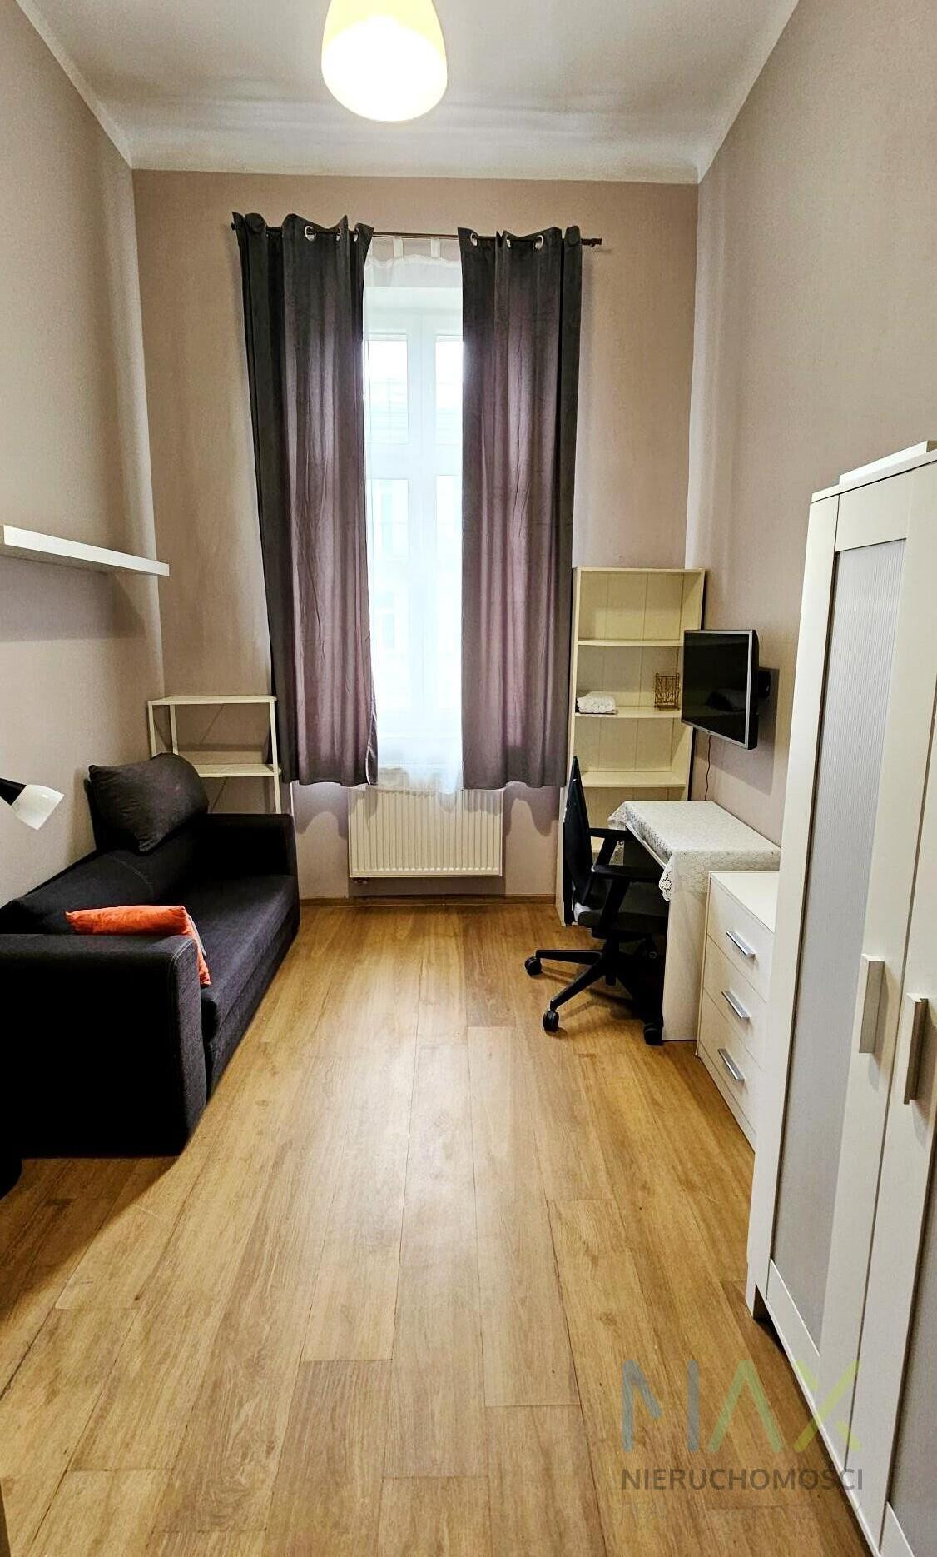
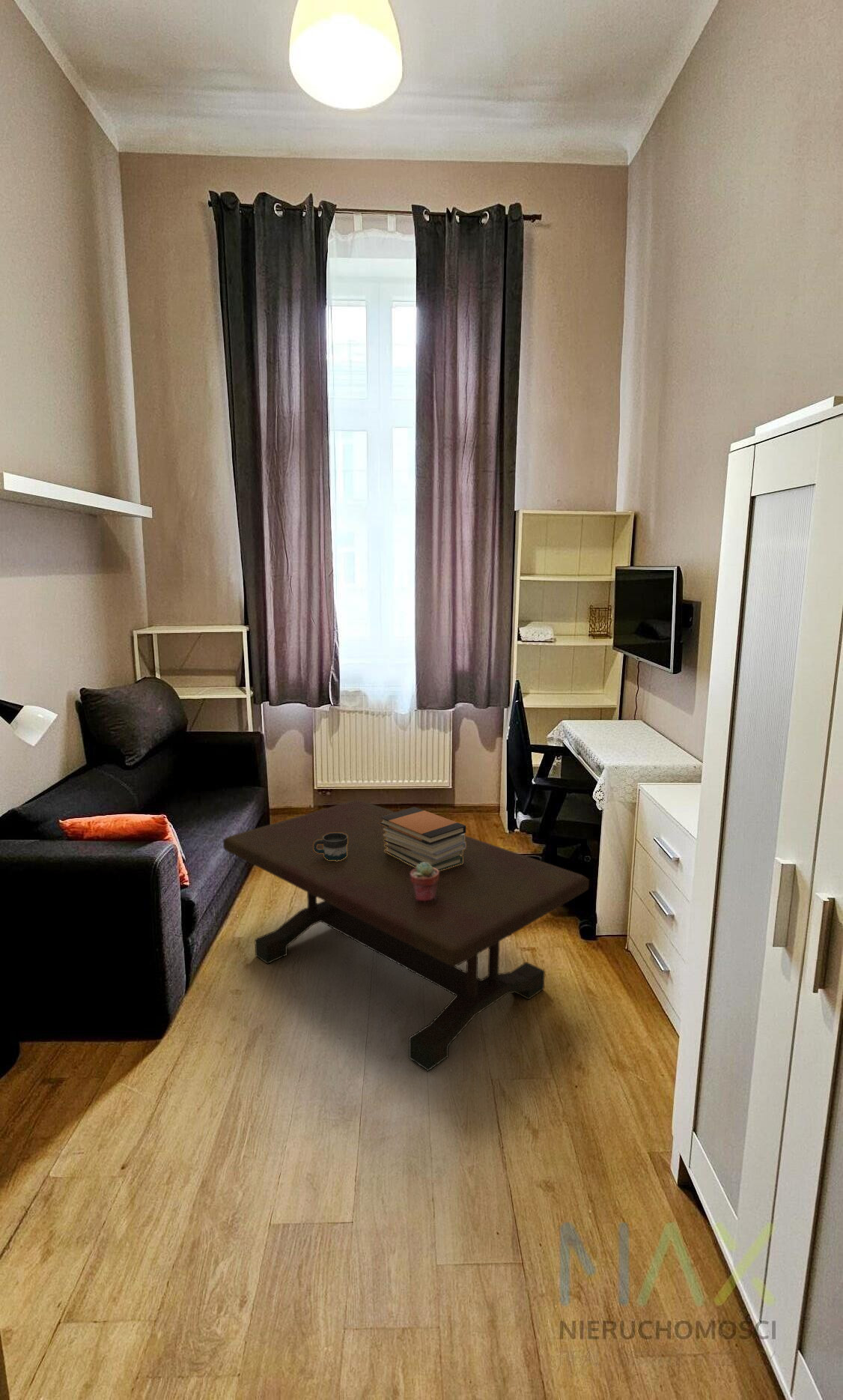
+ potted succulent [410,862,439,901]
+ coffee table [222,799,590,1072]
+ mug [314,833,347,861]
+ book stack [380,806,466,871]
